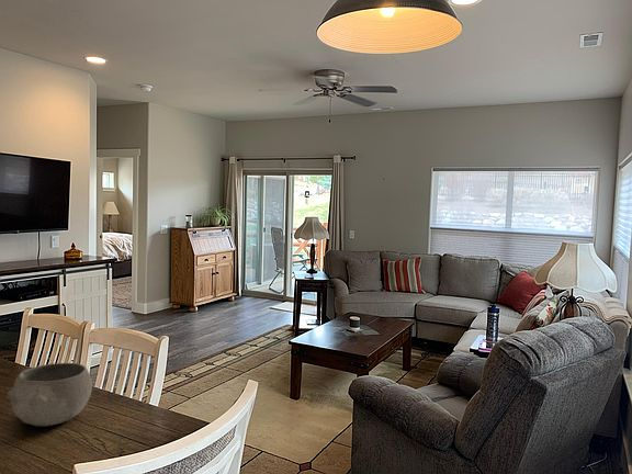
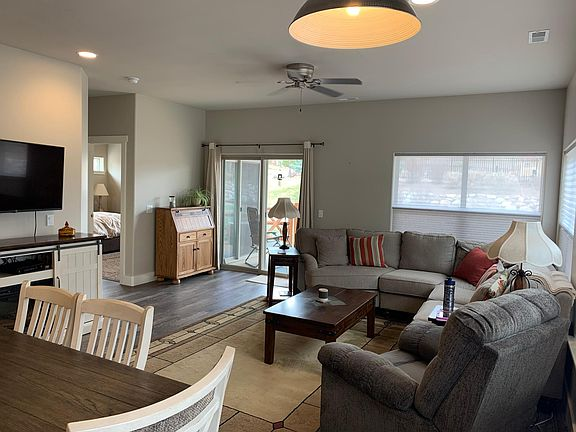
- bowl [7,362,93,428]
